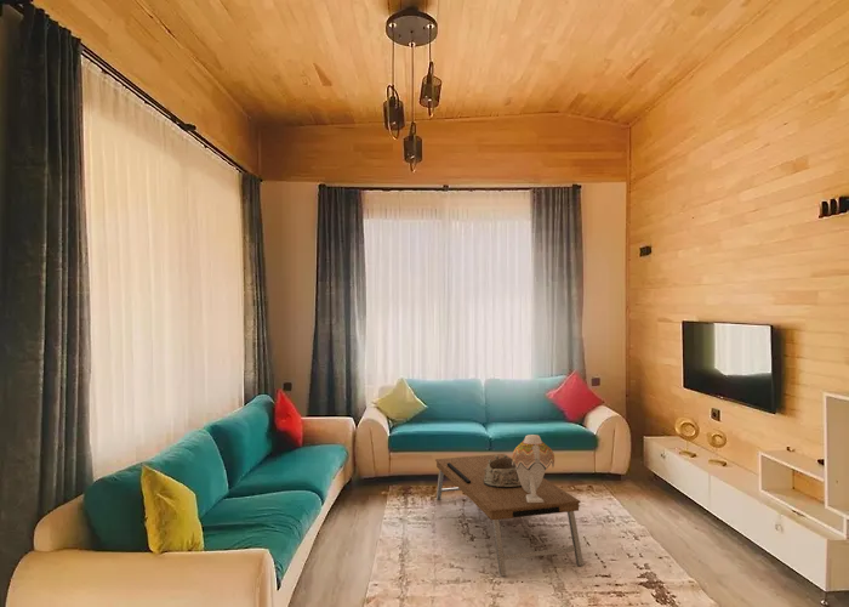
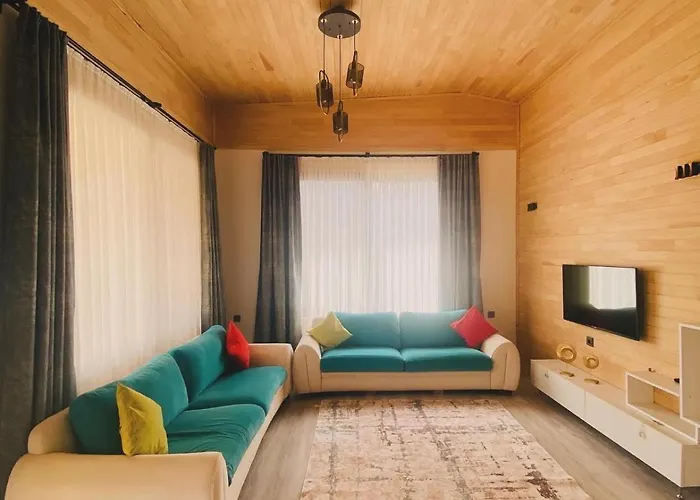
- coffee table [434,453,585,577]
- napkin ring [484,454,522,488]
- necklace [512,433,555,503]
